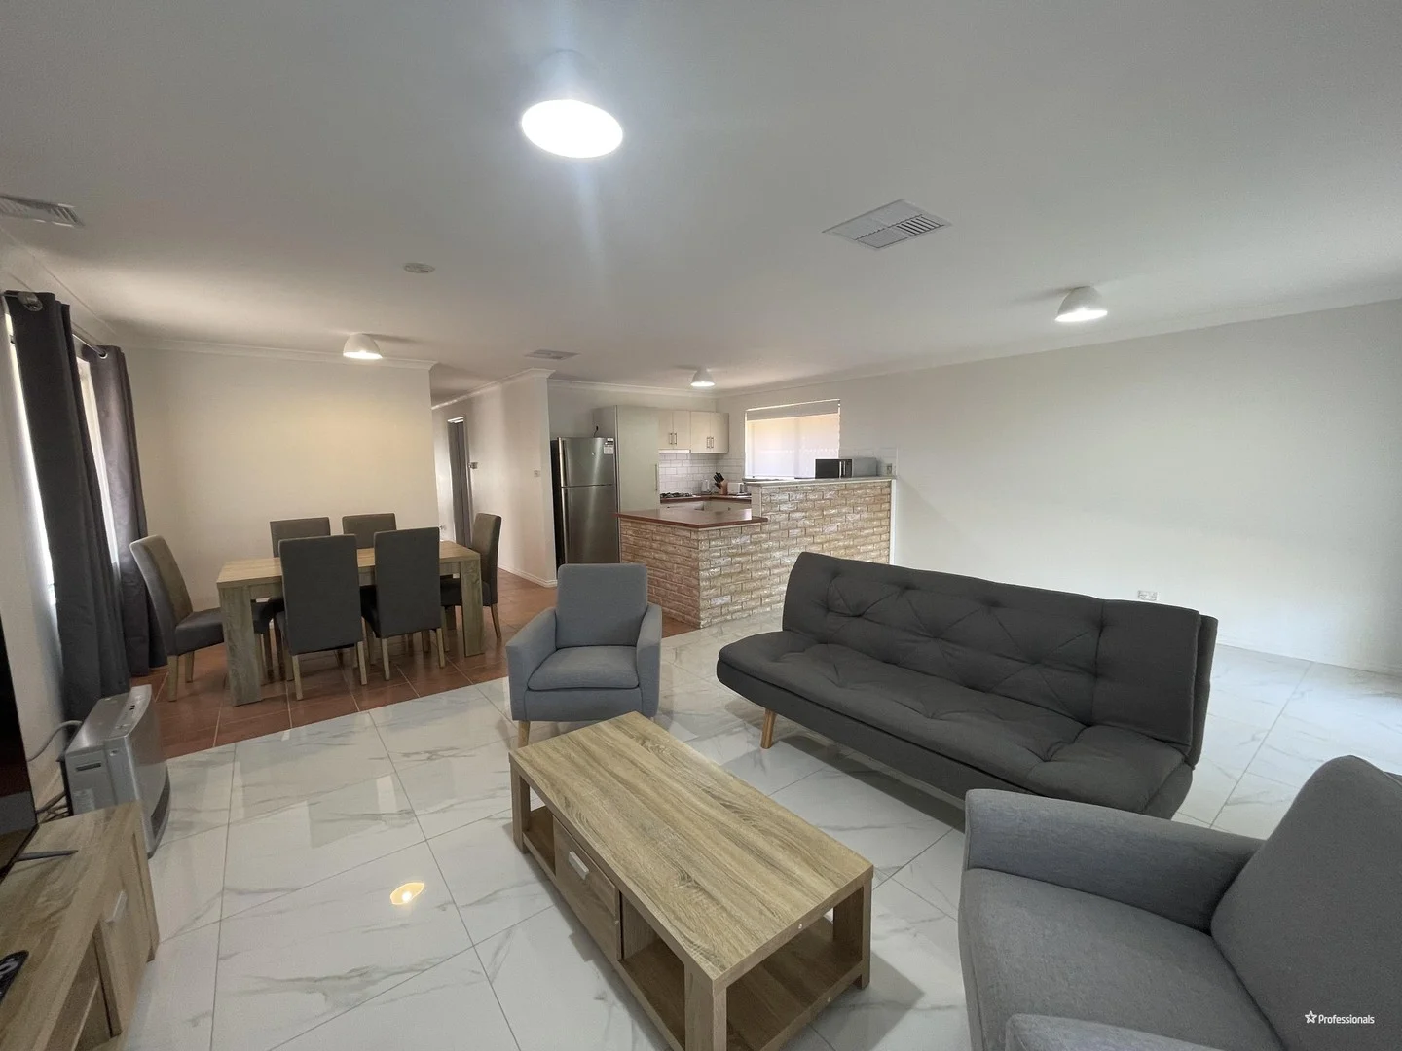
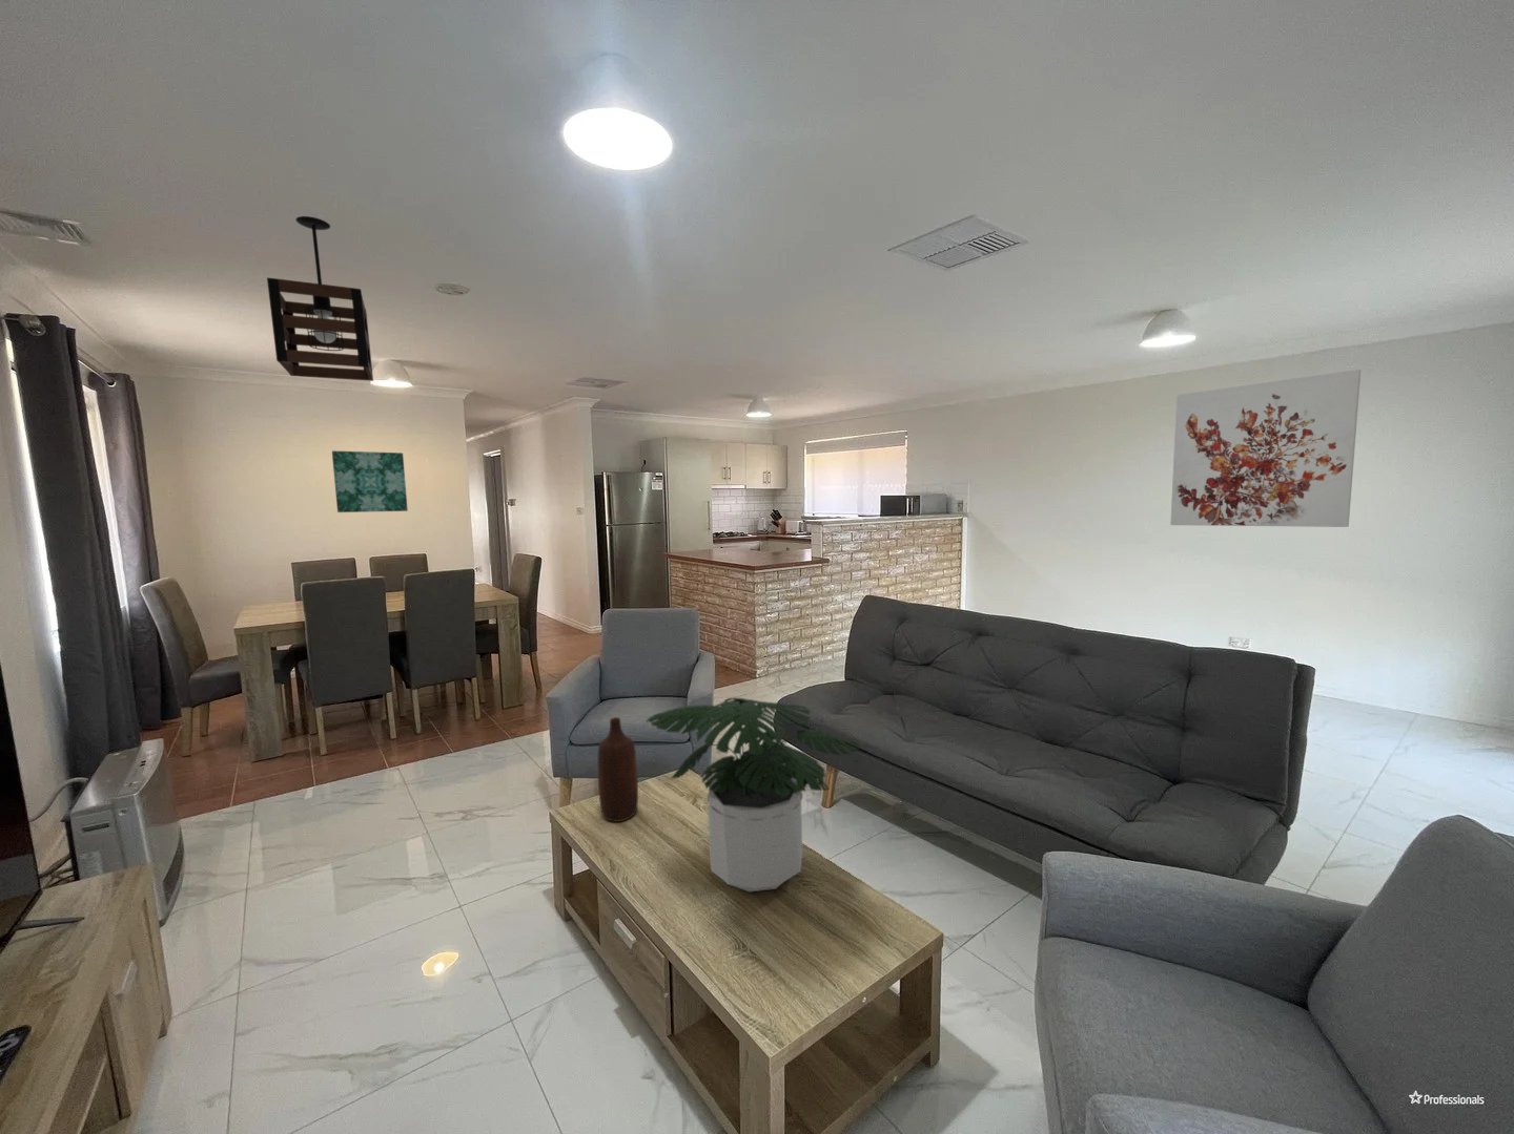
+ wall art [331,449,409,513]
+ bottle [596,716,639,822]
+ potted plant [646,697,861,892]
+ wall art [1169,368,1361,528]
+ pendant light [266,216,374,382]
